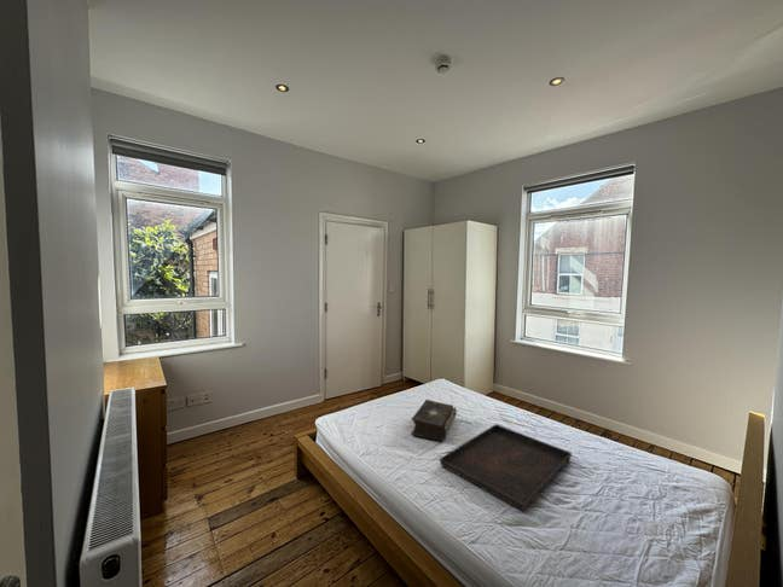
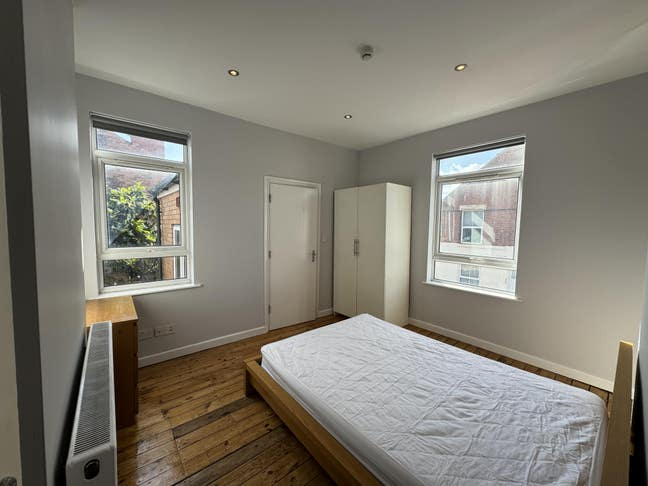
- book [410,399,458,443]
- serving tray [439,423,573,512]
